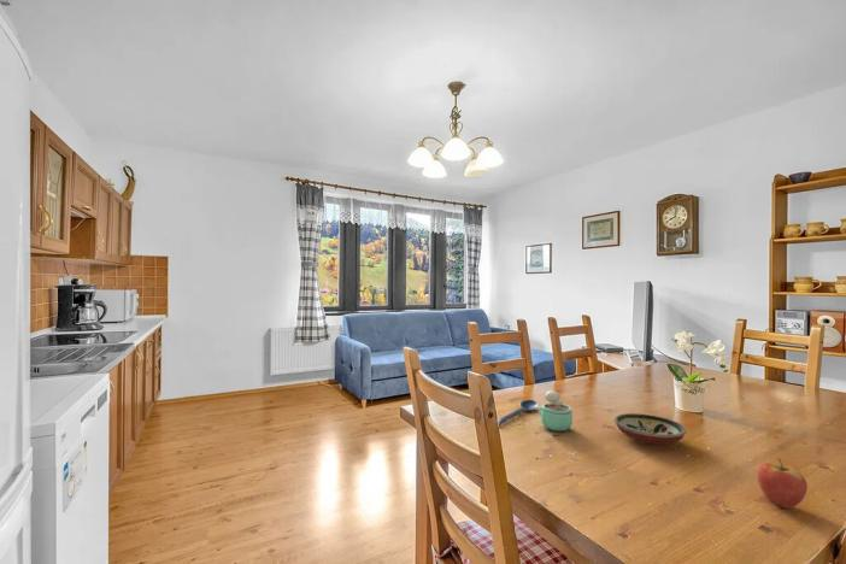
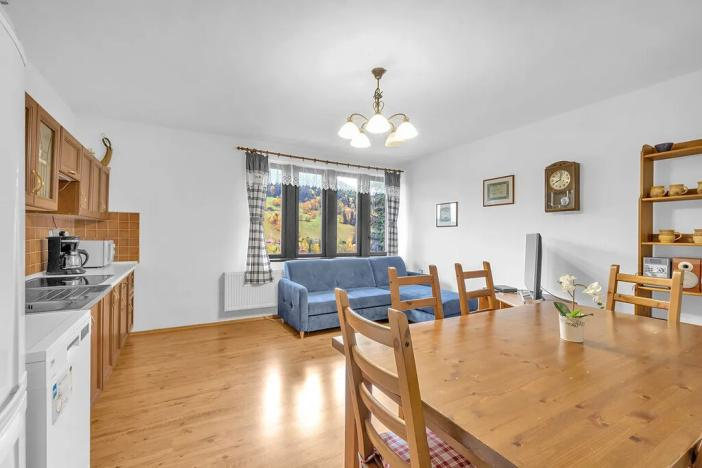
- spoon [497,398,539,427]
- decorative bowl [613,412,687,446]
- fruit [756,458,809,509]
- chocolate milk [537,389,574,433]
